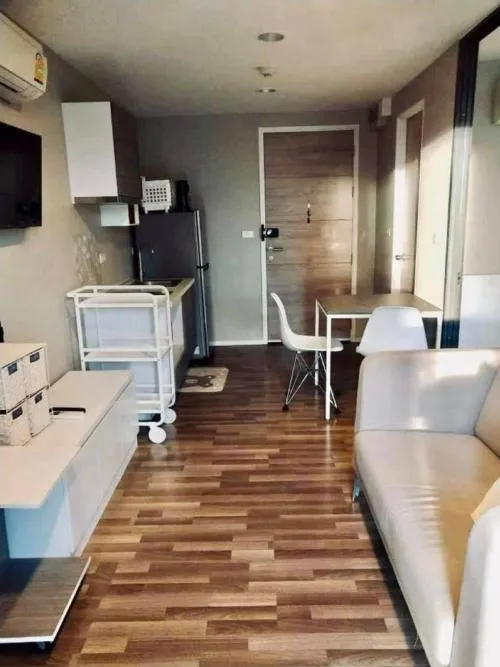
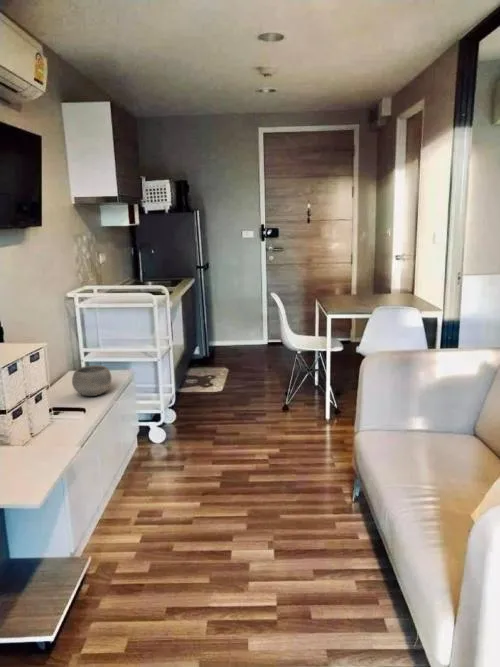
+ bowl [71,364,113,397]
